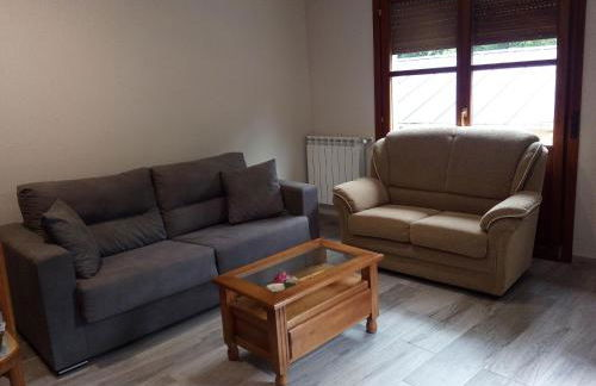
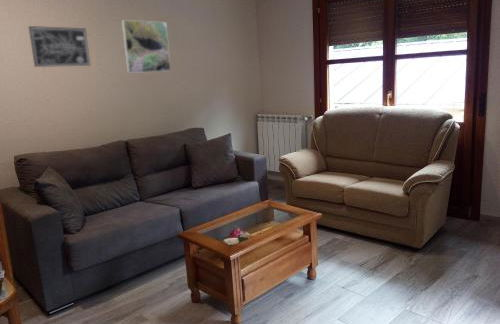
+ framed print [120,19,172,74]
+ wall art [28,25,91,68]
